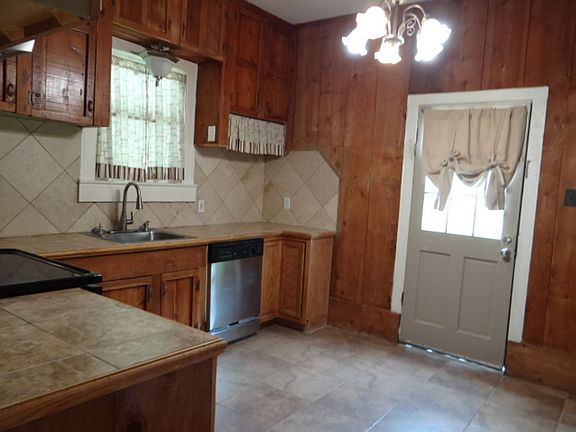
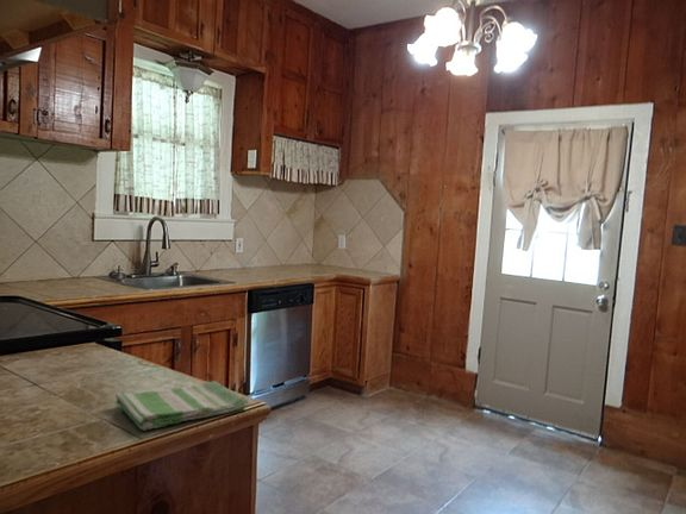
+ dish towel [114,381,249,432]
